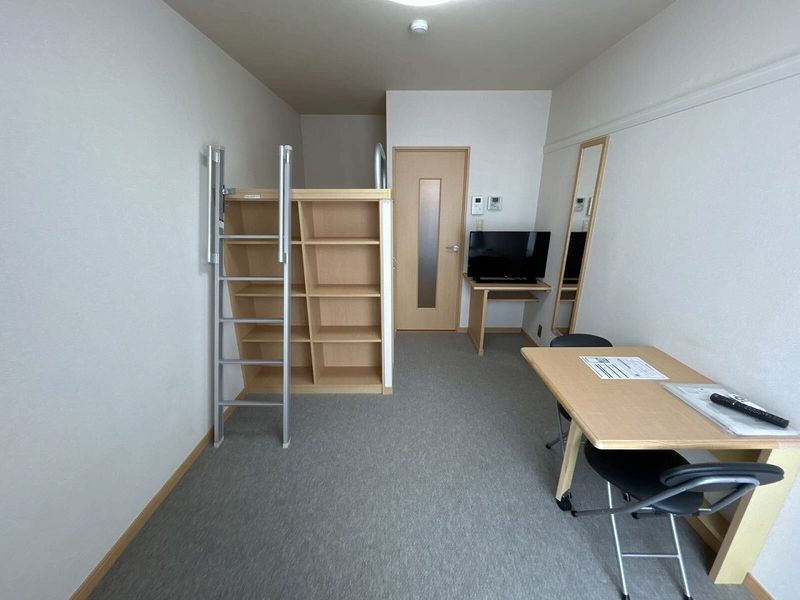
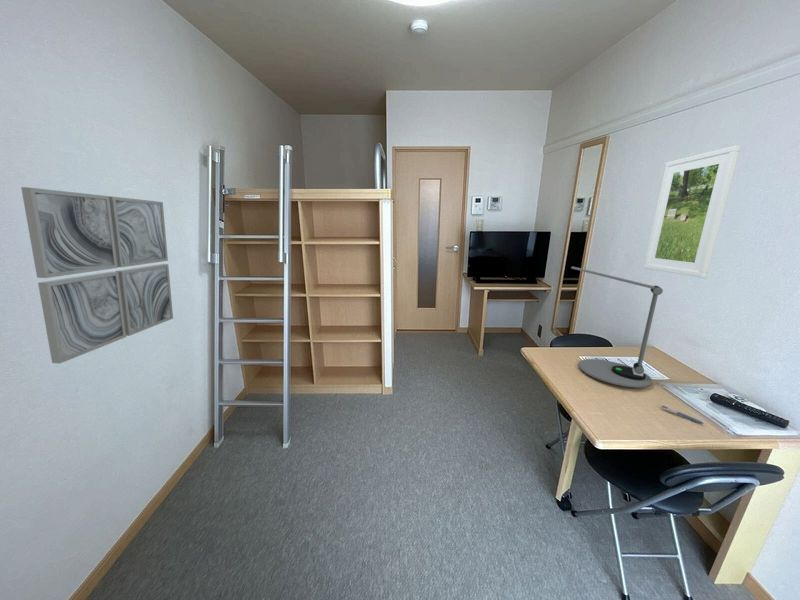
+ wall art [20,186,174,365]
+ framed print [642,145,741,279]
+ pen [659,404,705,425]
+ desk lamp [570,266,664,389]
